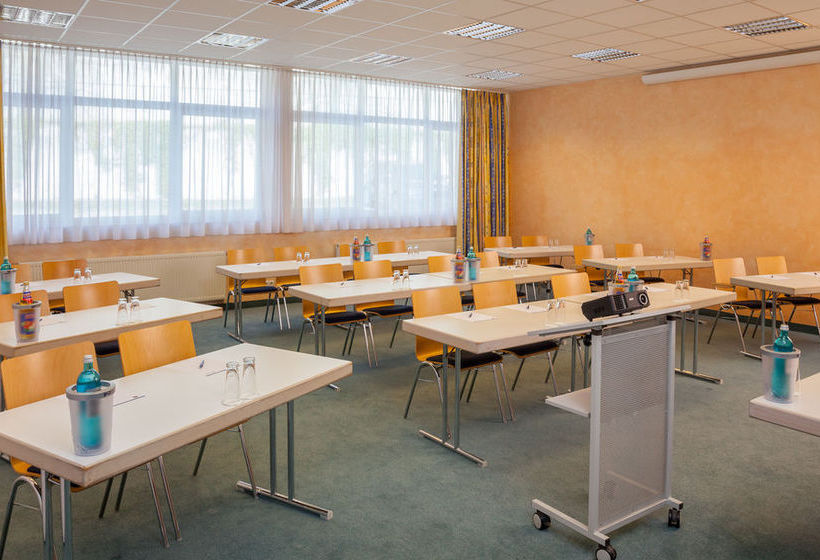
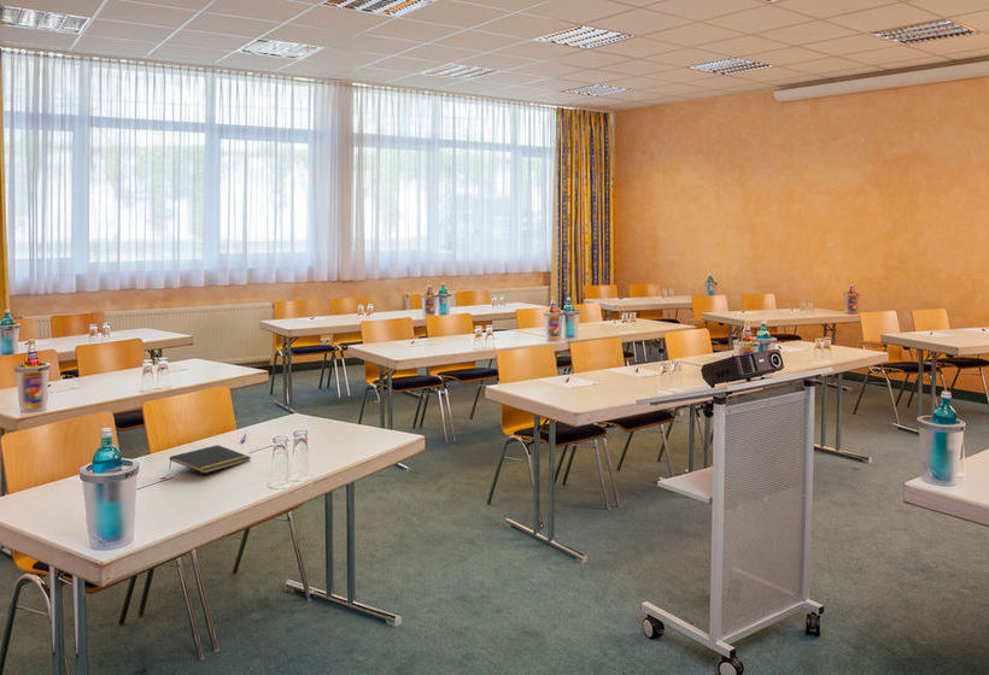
+ notepad [168,444,252,475]
